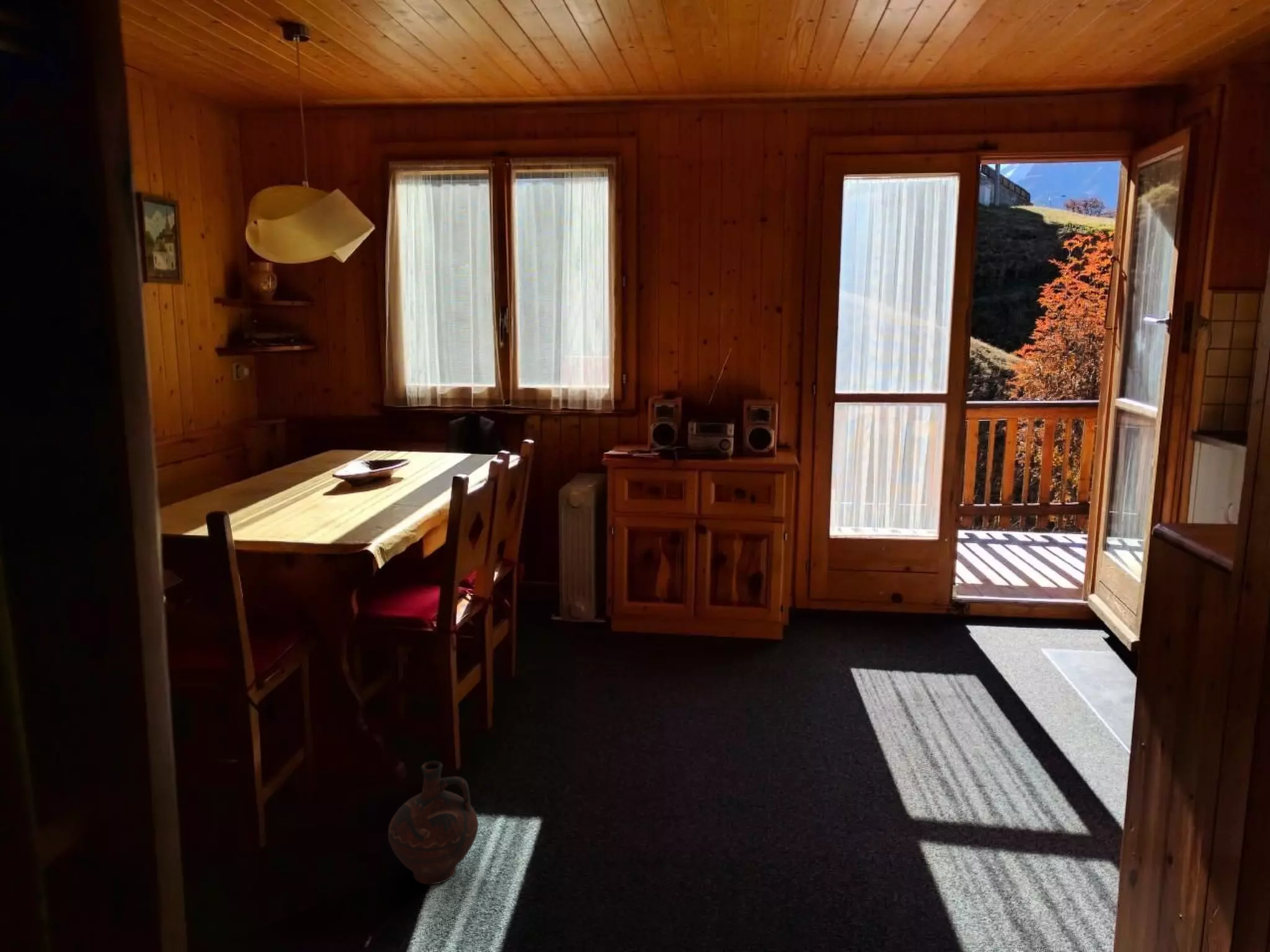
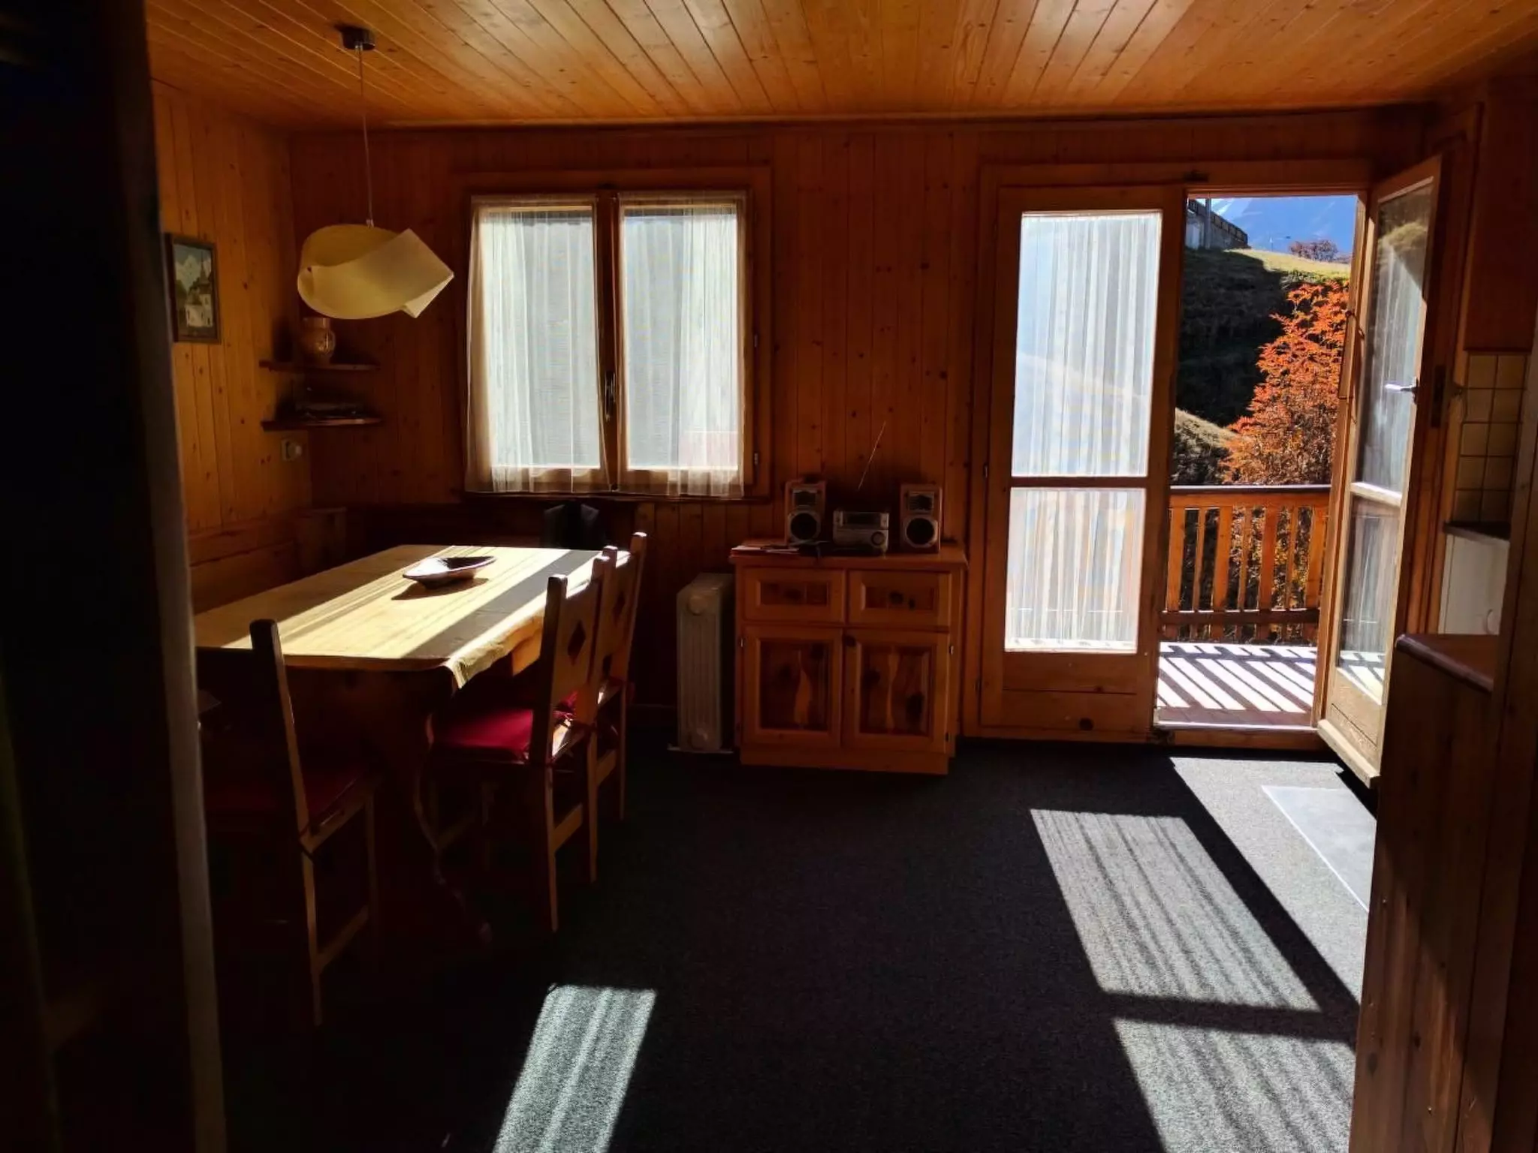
- ceramic jug [388,760,479,885]
